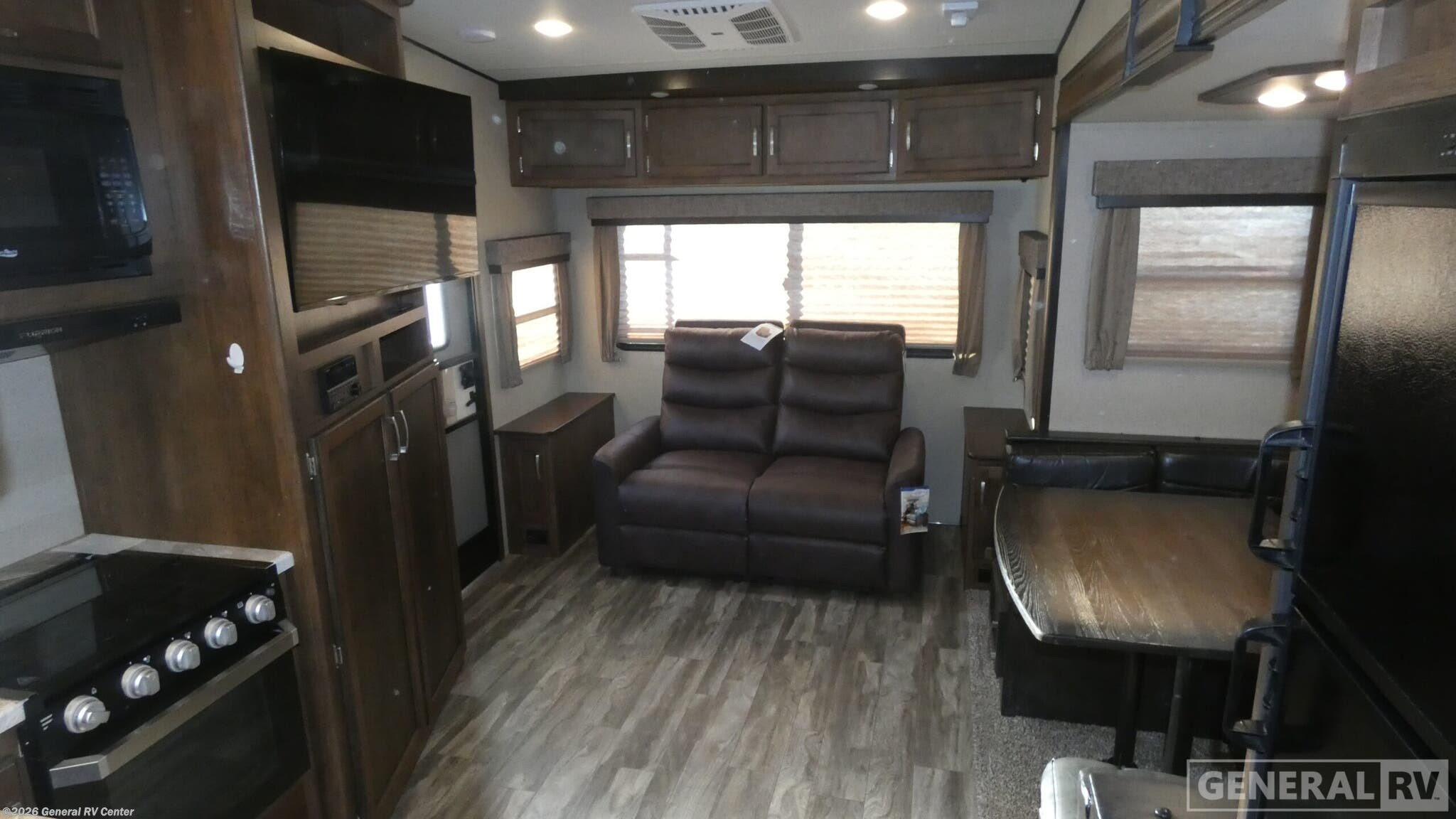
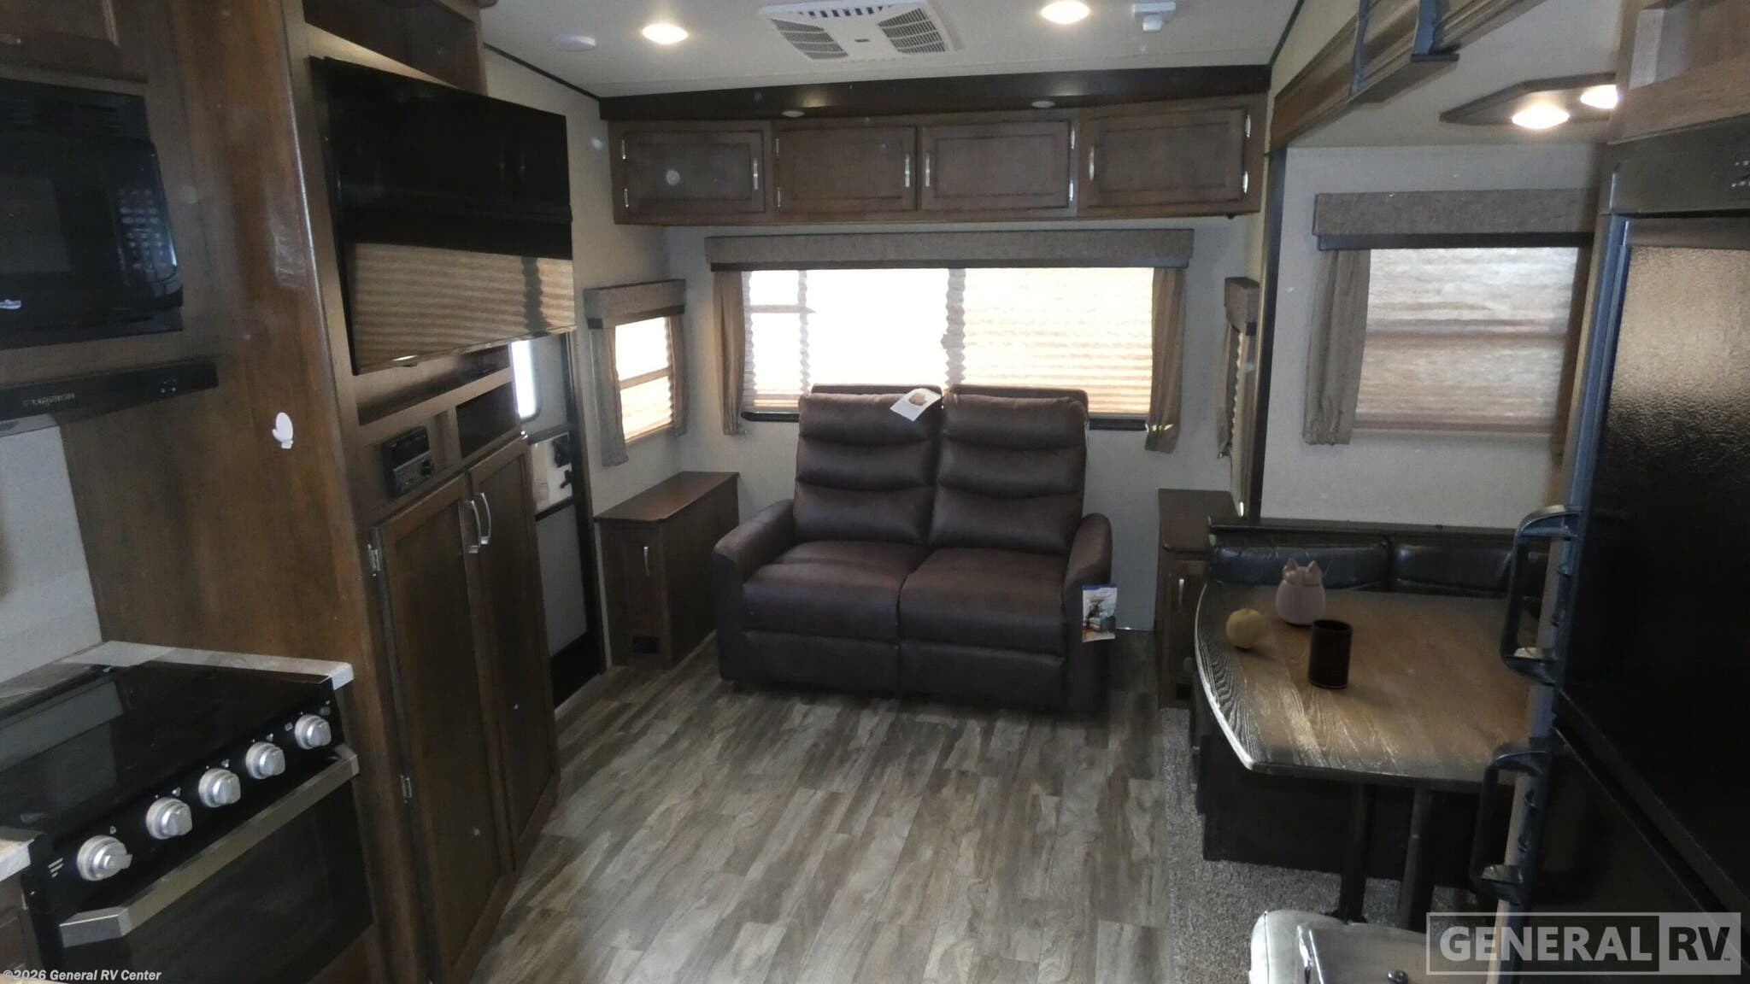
+ fruit [1225,606,1267,649]
+ teapot [1275,557,1326,626]
+ cup [1306,619,1353,690]
